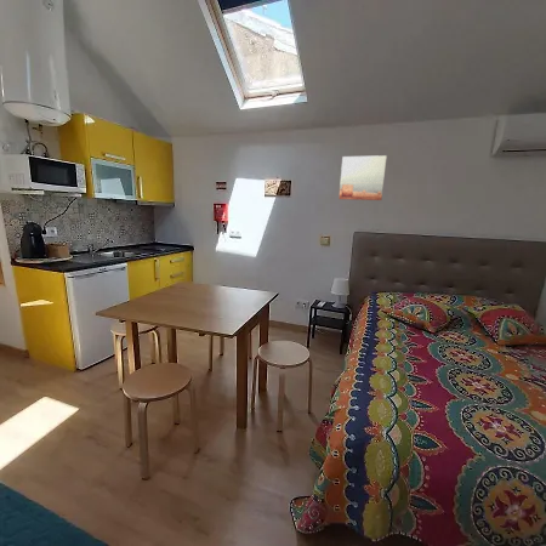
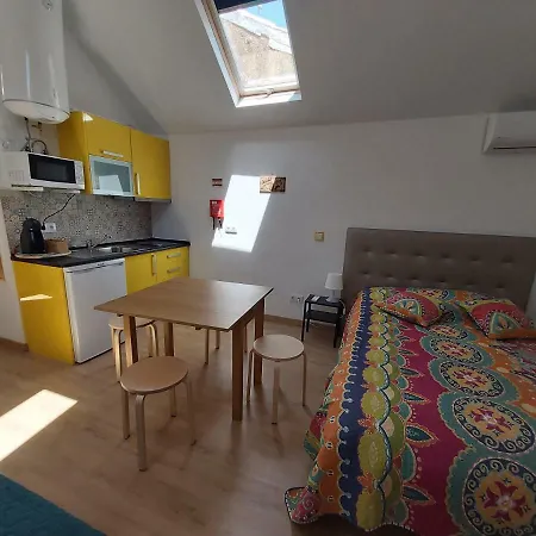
- wall art [339,154,388,201]
